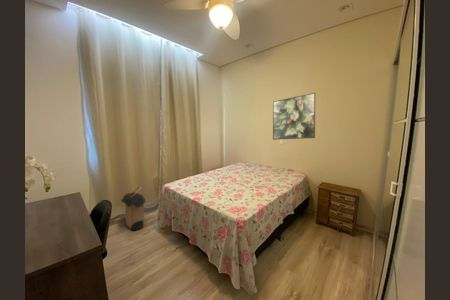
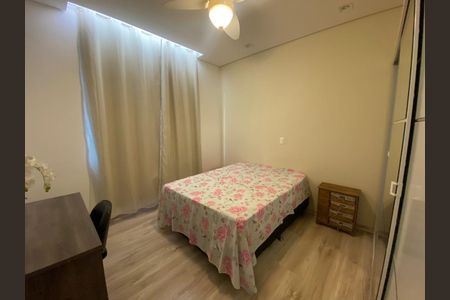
- laundry hamper [120,186,147,231]
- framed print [272,92,316,141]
